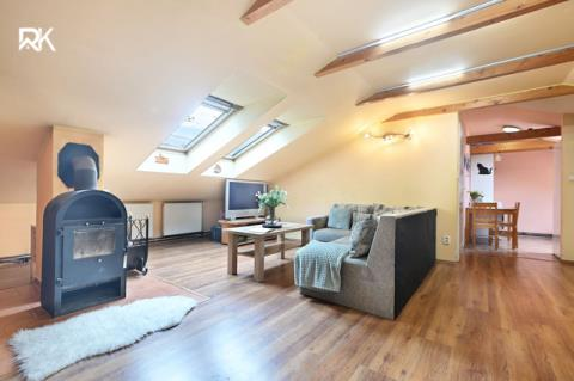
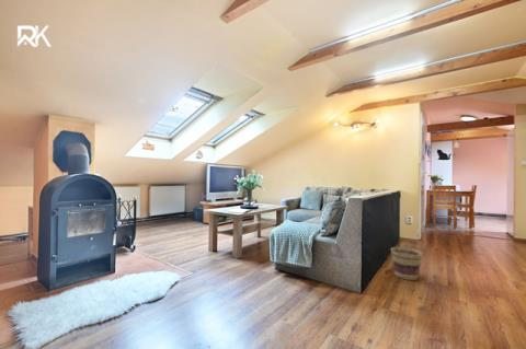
+ basket [390,246,423,281]
